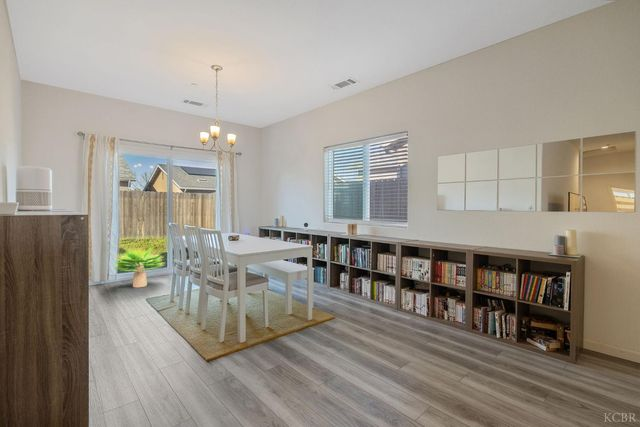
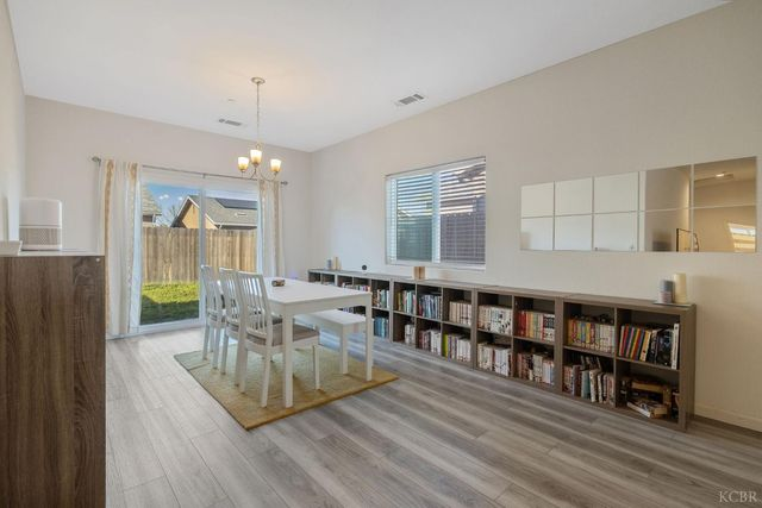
- potted plant [113,245,166,288]
